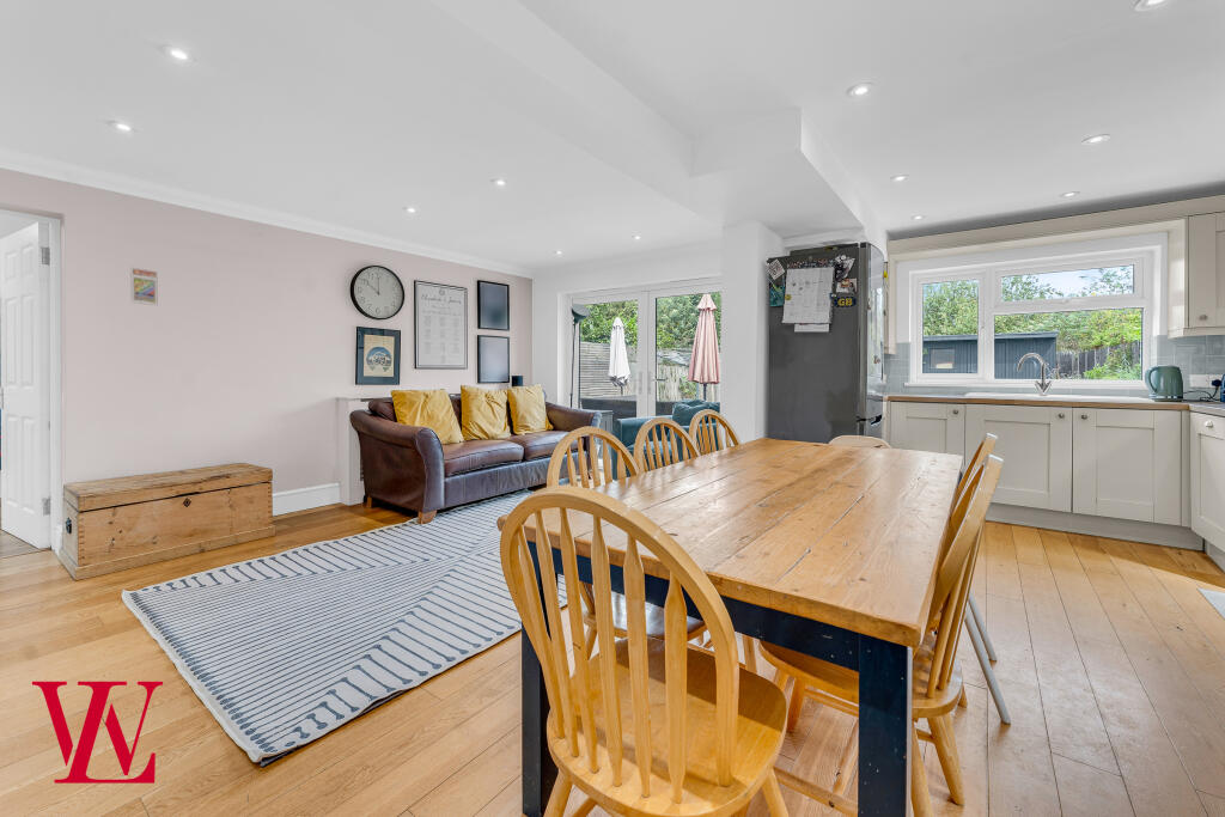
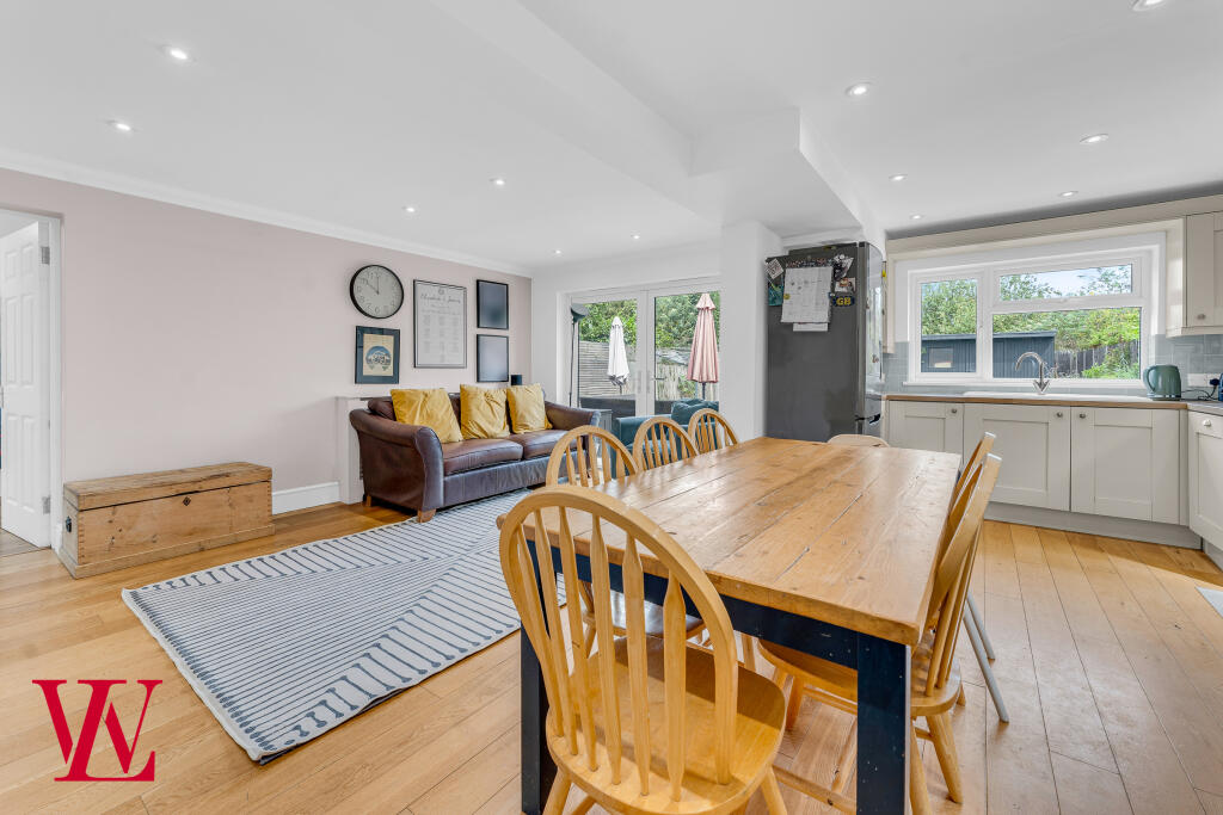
- trading card display case [129,267,159,307]
